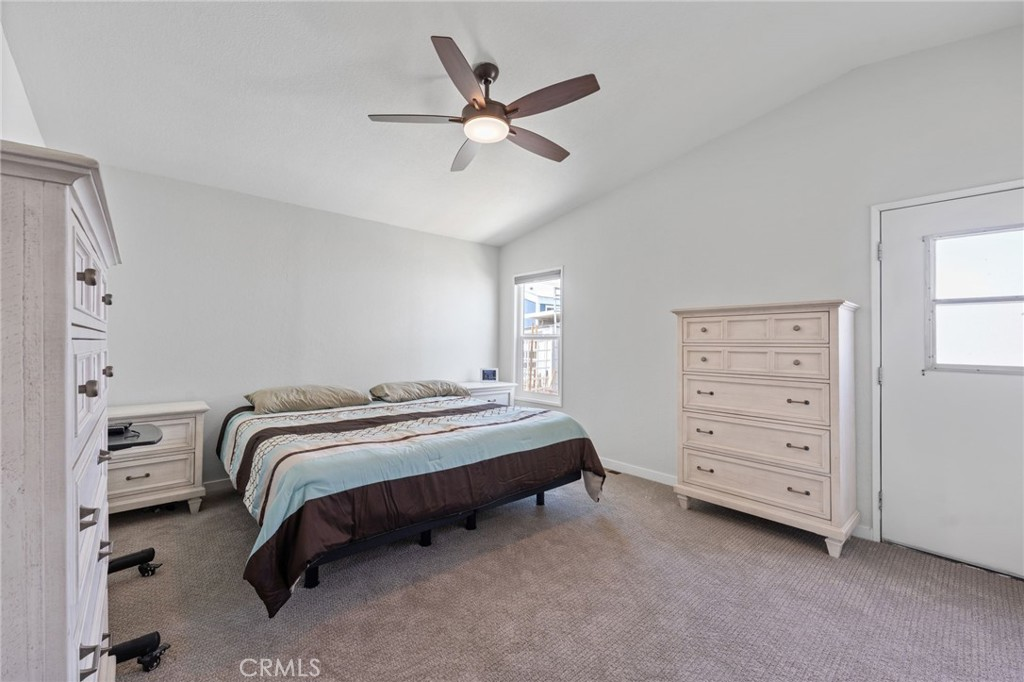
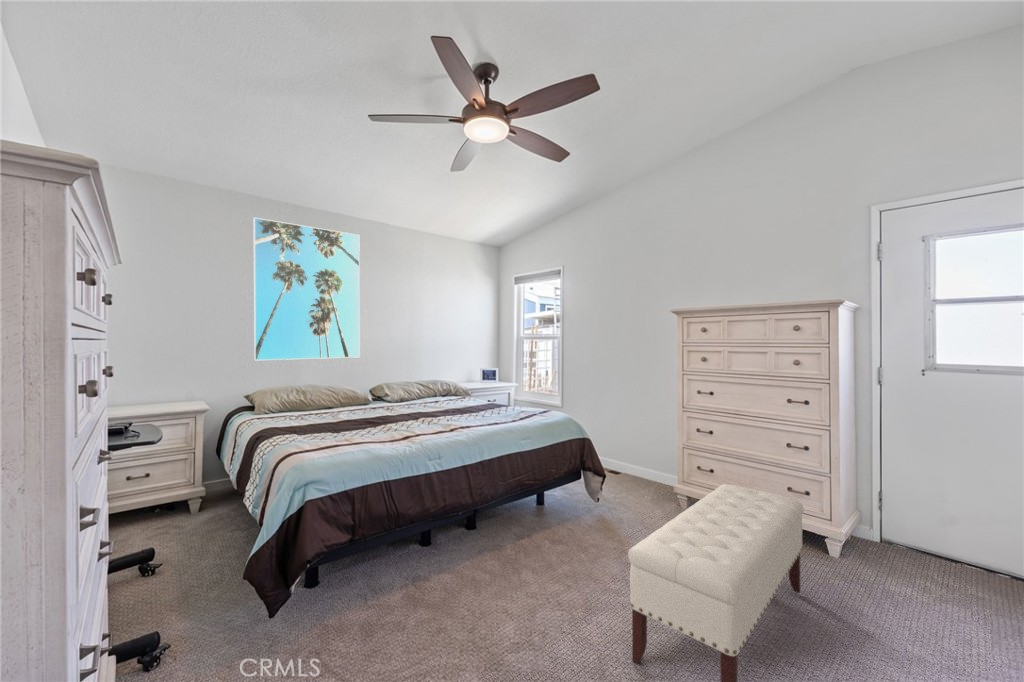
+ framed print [253,216,361,361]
+ bench [627,483,805,682]
